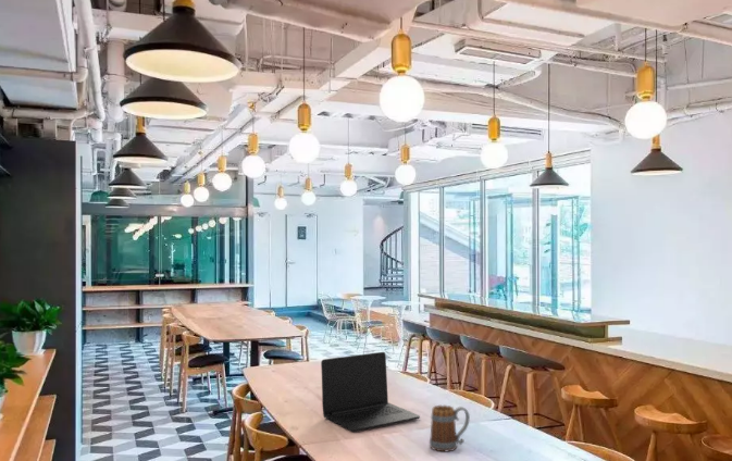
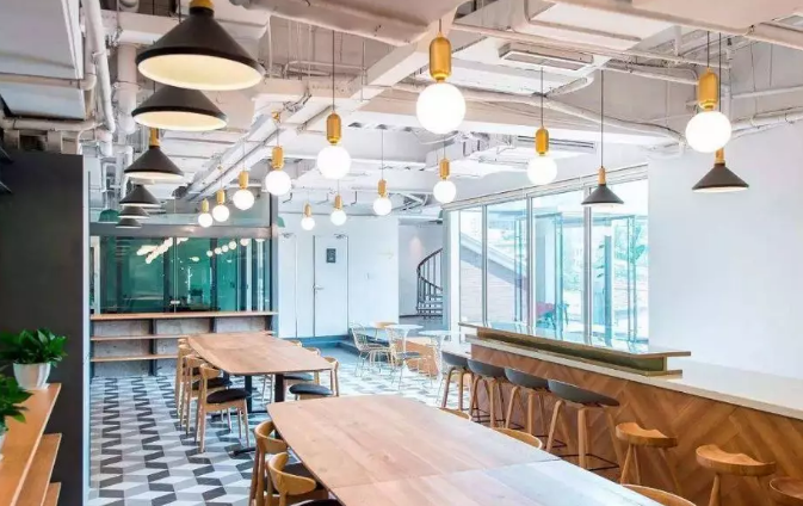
- mug [429,404,471,452]
- laptop [320,351,421,433]
